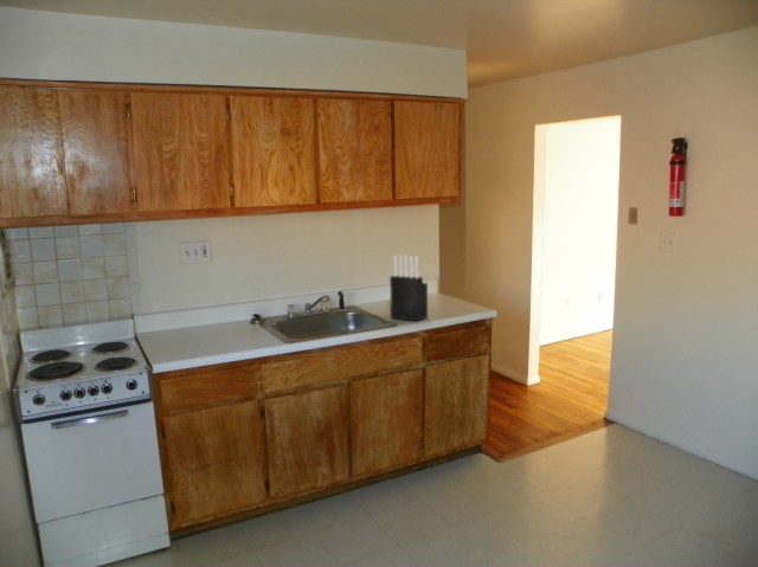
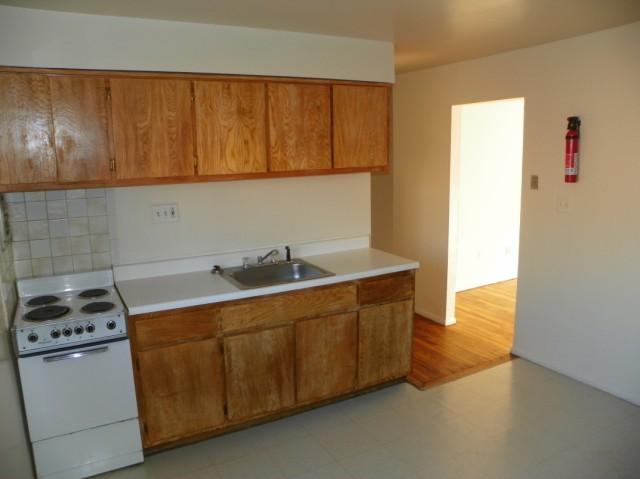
- knife block [388,253,429,322]
